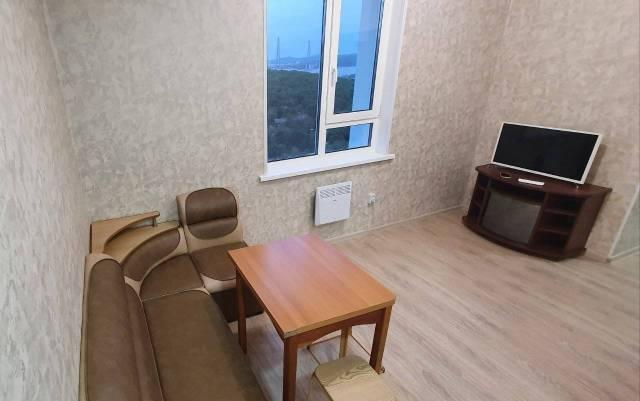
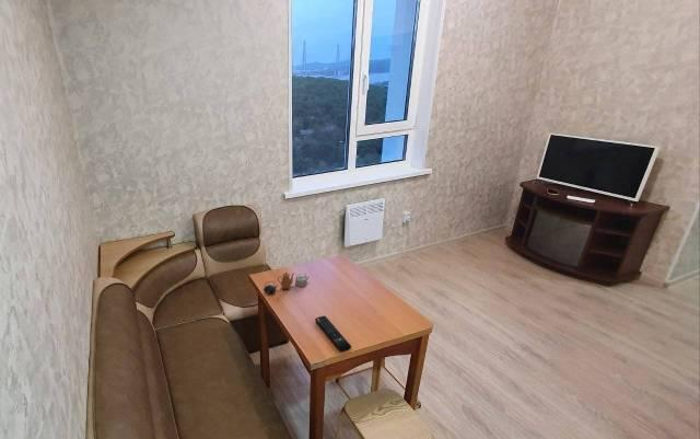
+ remote control [314,315,352,353]
+ teapot [262,270,310,293]
